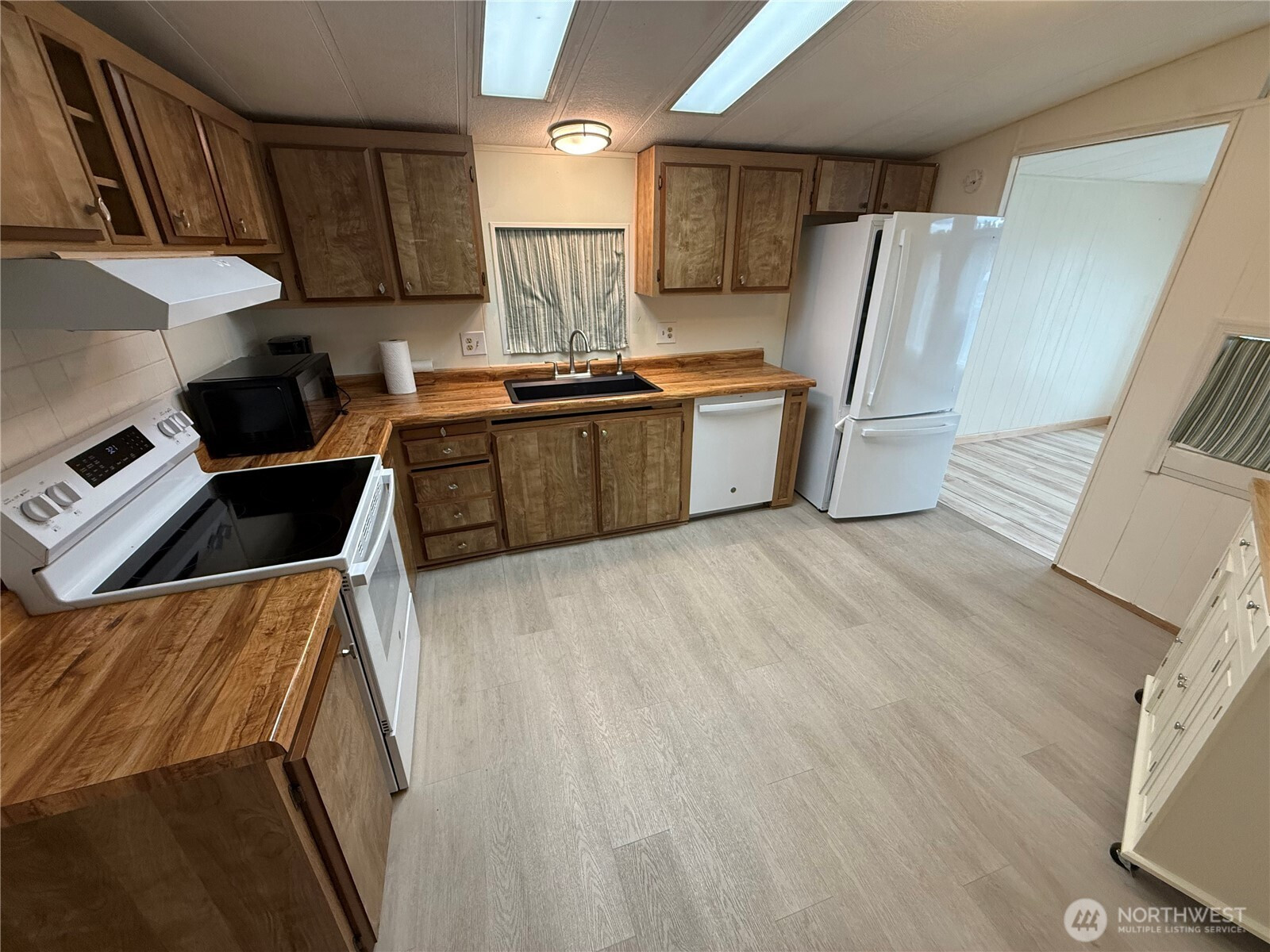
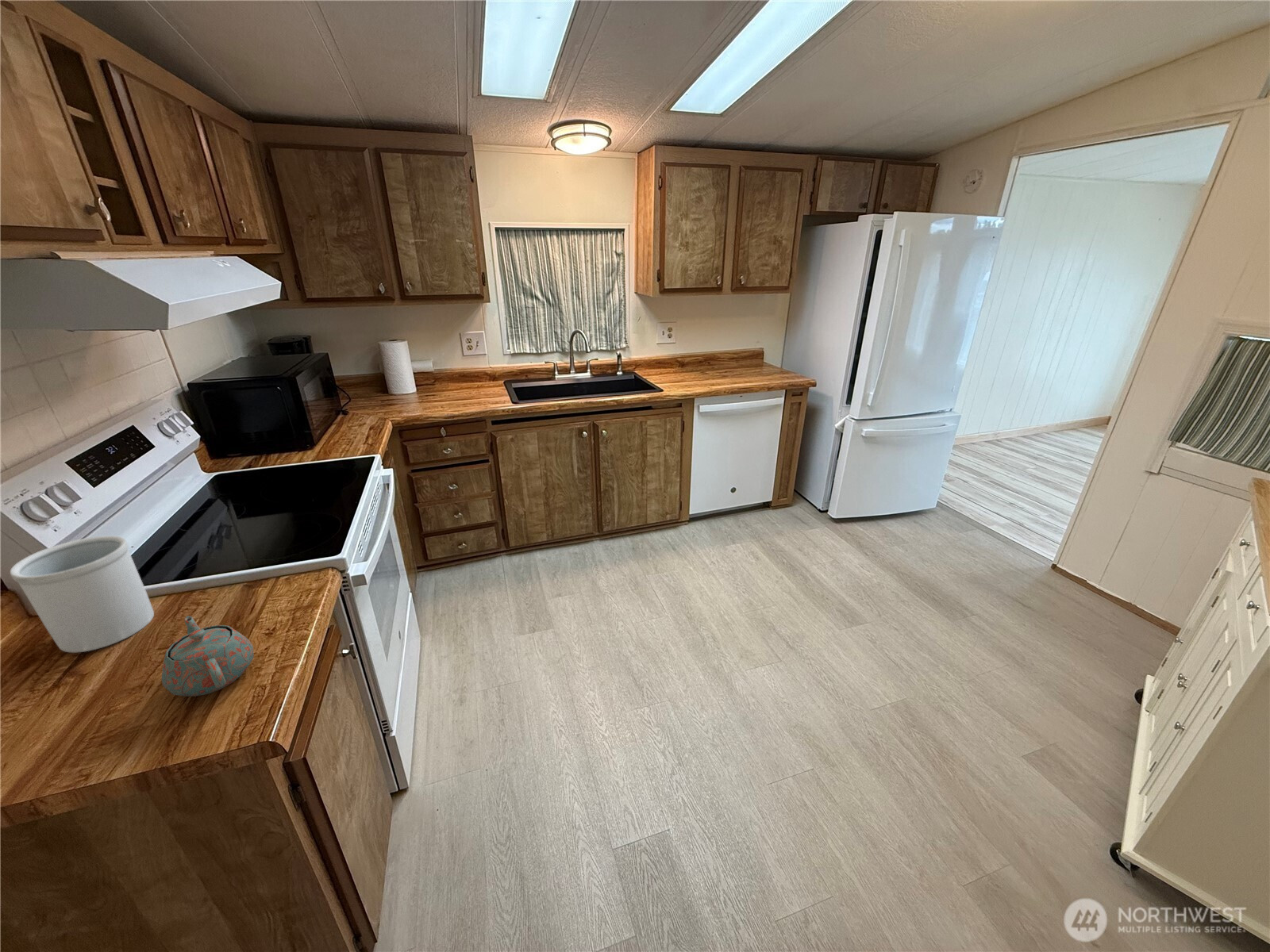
+ utensil holder [10,535,155,654]
+ teapot [161,615,255,697]
